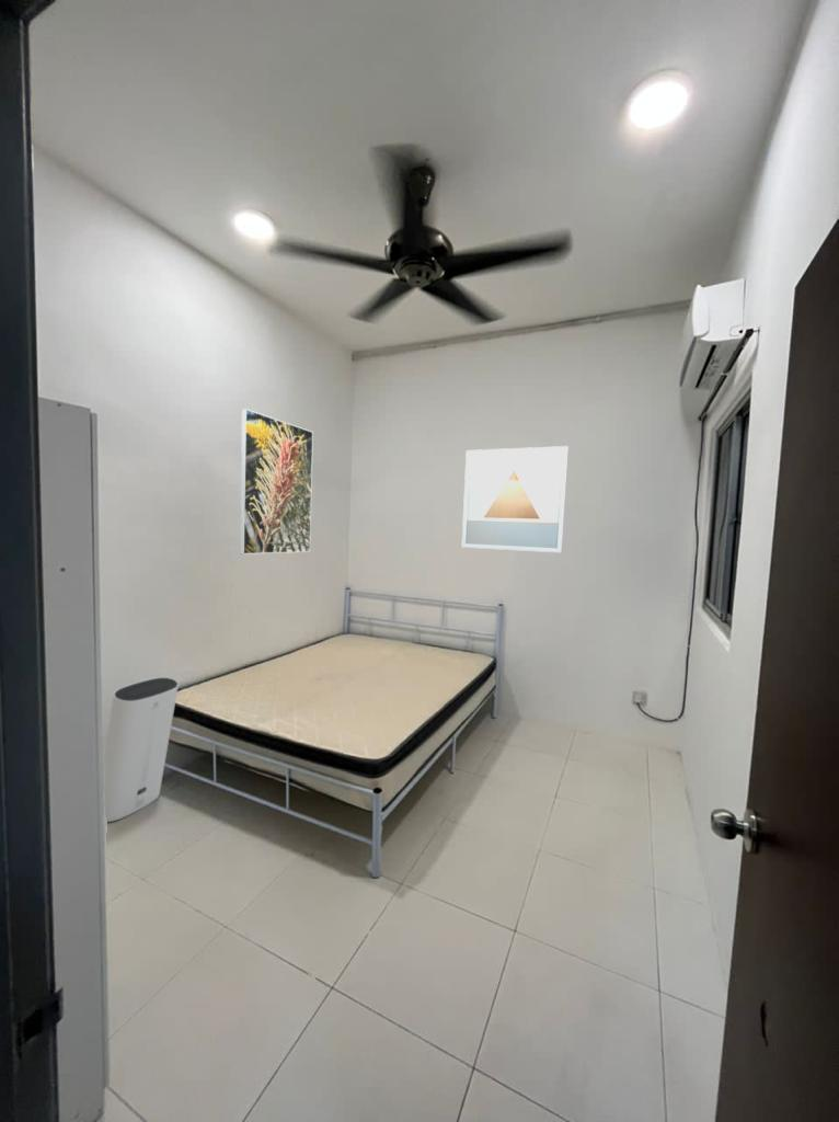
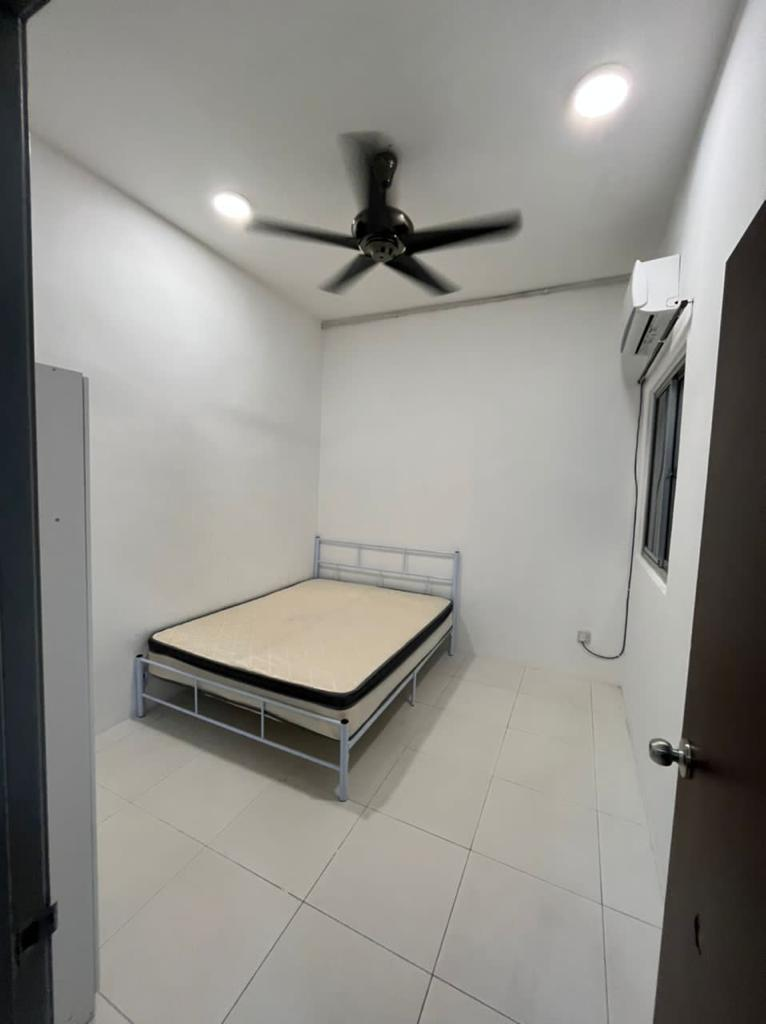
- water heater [103,676,180,823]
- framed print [239,408,314,556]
- wall art [461,445,570,553]
